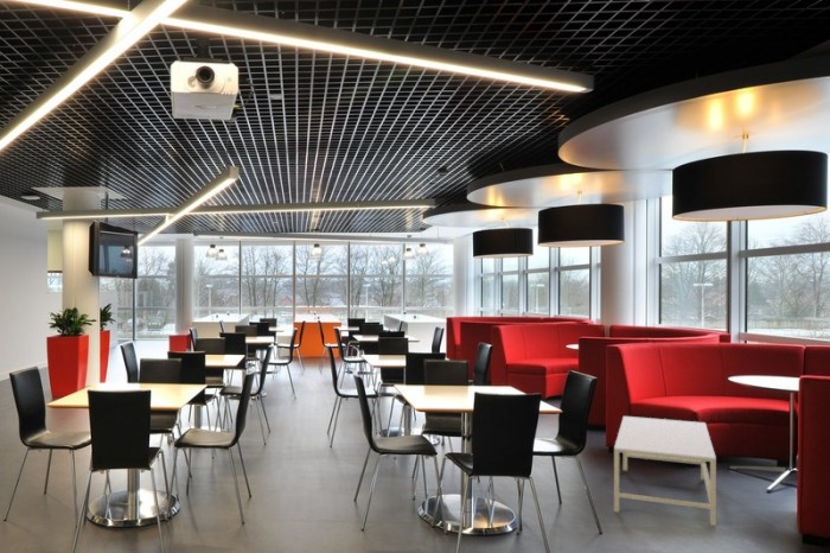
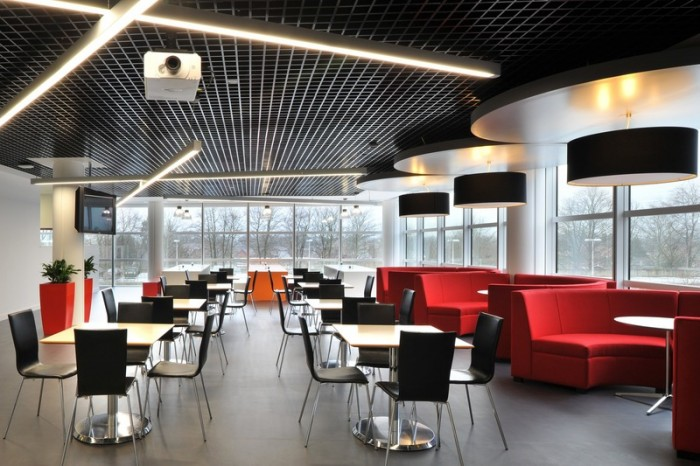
- coffee table [613,415,717,527]
